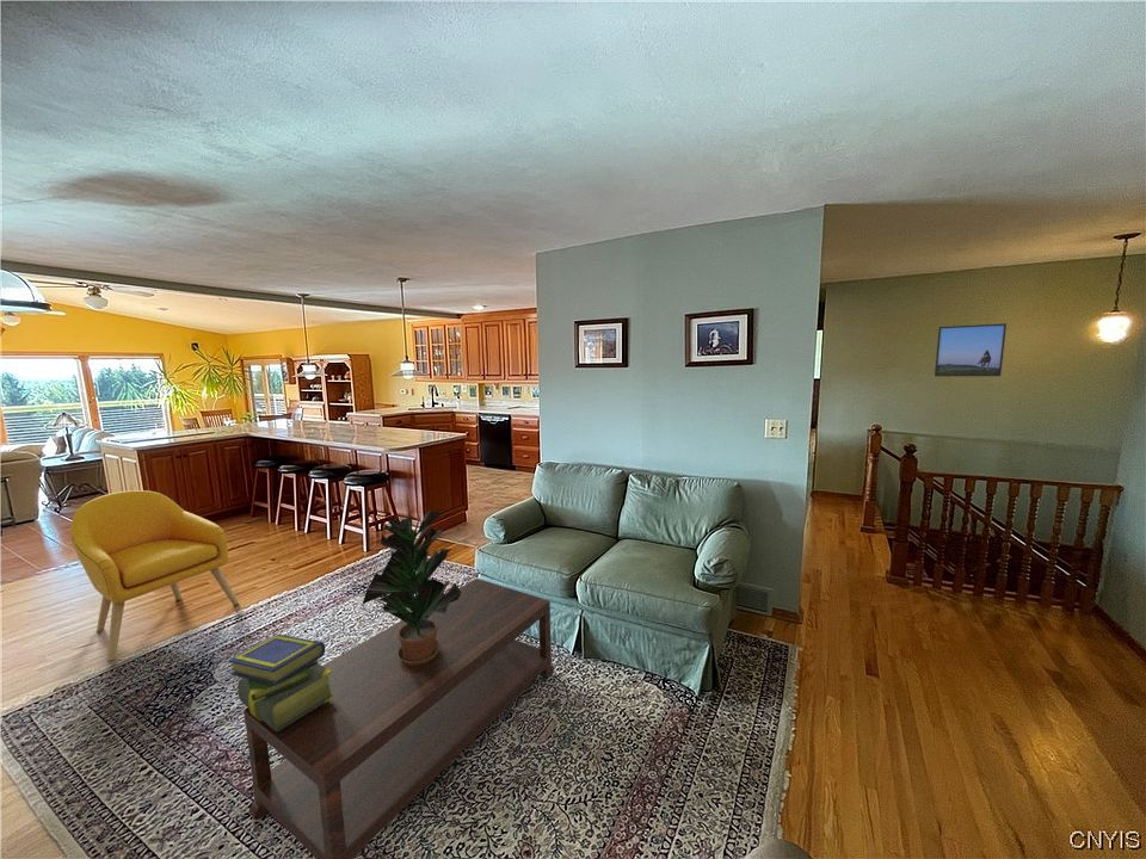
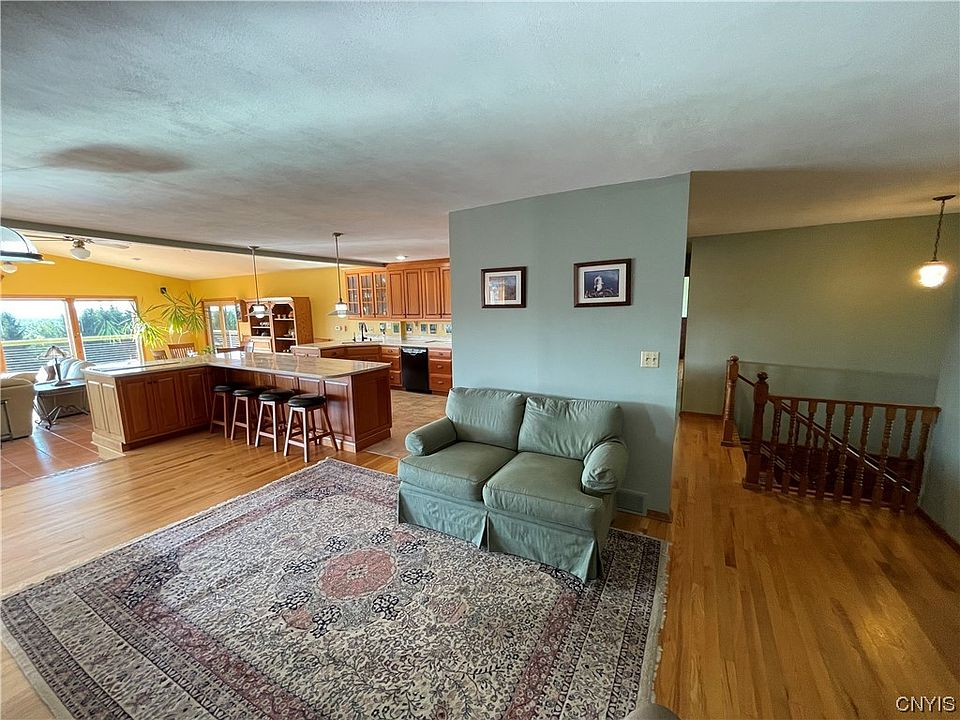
- potted plant [362,509,461,666]
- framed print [934,322,1008,377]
- coffee table [242,577,555,859]
- stack of books [227,634,335,731]
- armchair [69,489,240,662]
